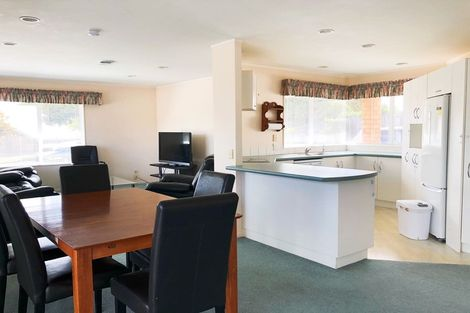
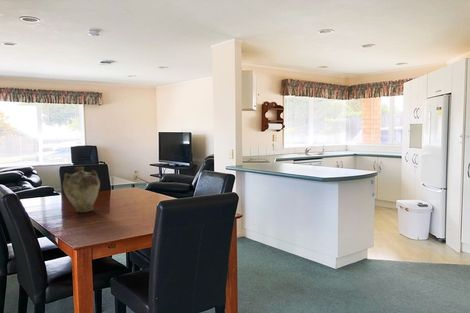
+ vase [62,166,101,213]
